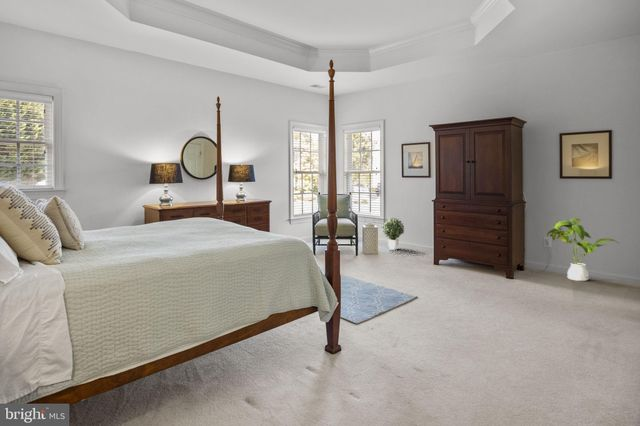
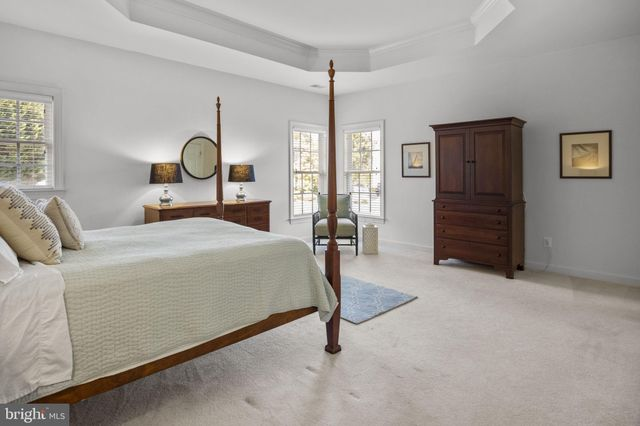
- house plant [546,217,619,282]
- potted plant [381,217,405,251]
